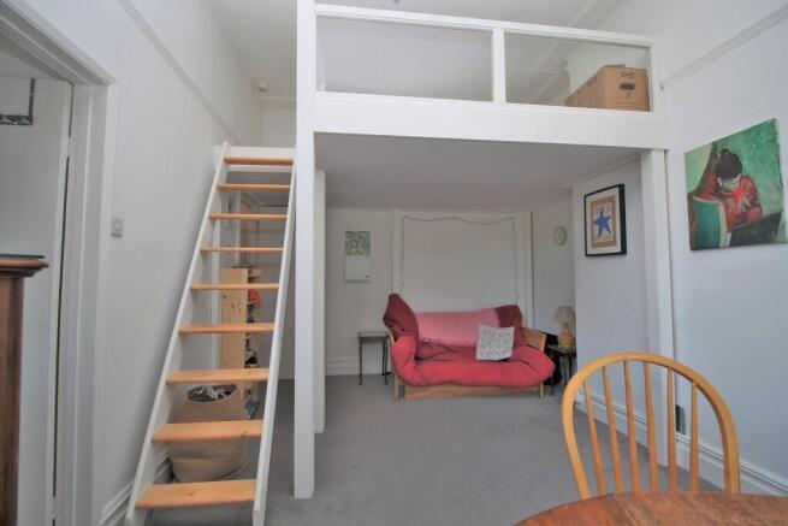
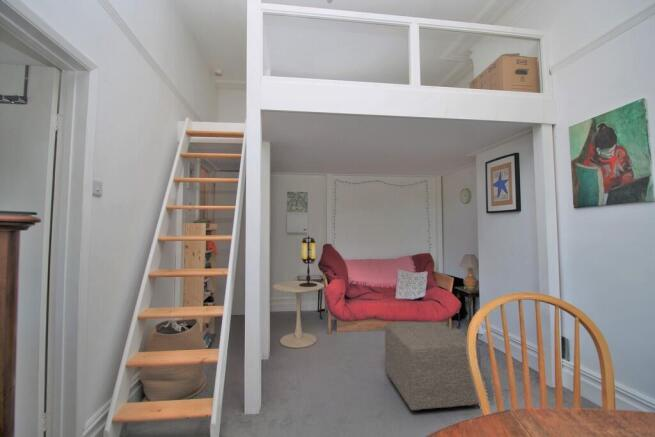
+ ottoman [384,321,482,412]
+ side table [272,280,325,349]
+ table lamp [299,235,317,287]
